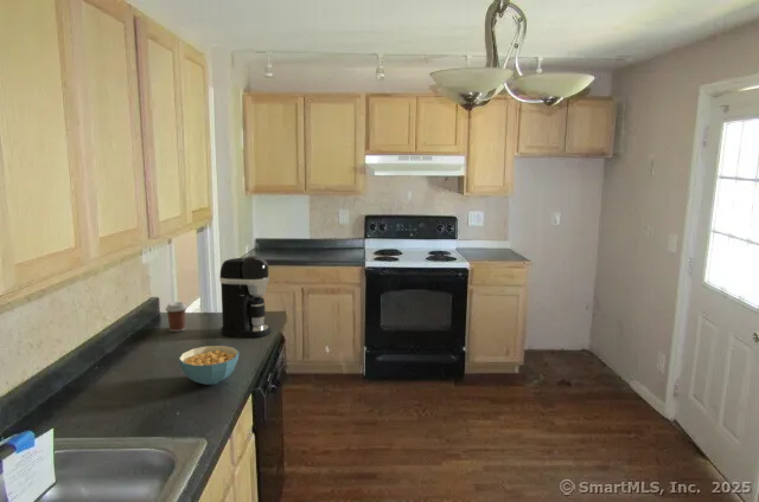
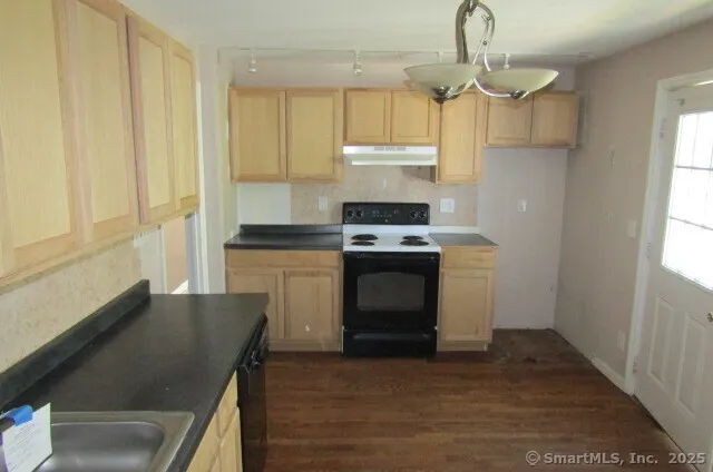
- cereal bowl [178,345,240,386]
- coffee cup [164,301,189,333]
- coffee maker [218,255,273,339]
